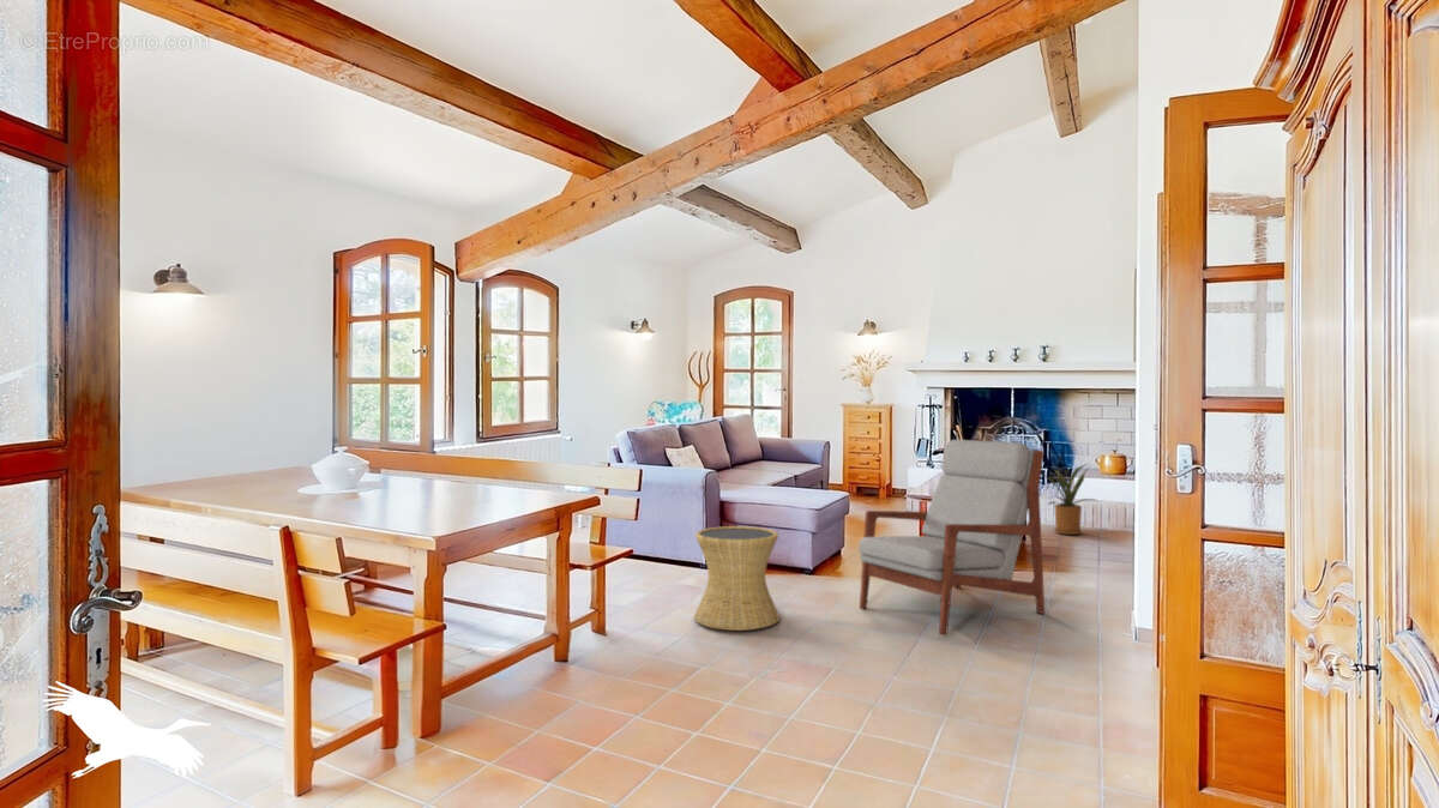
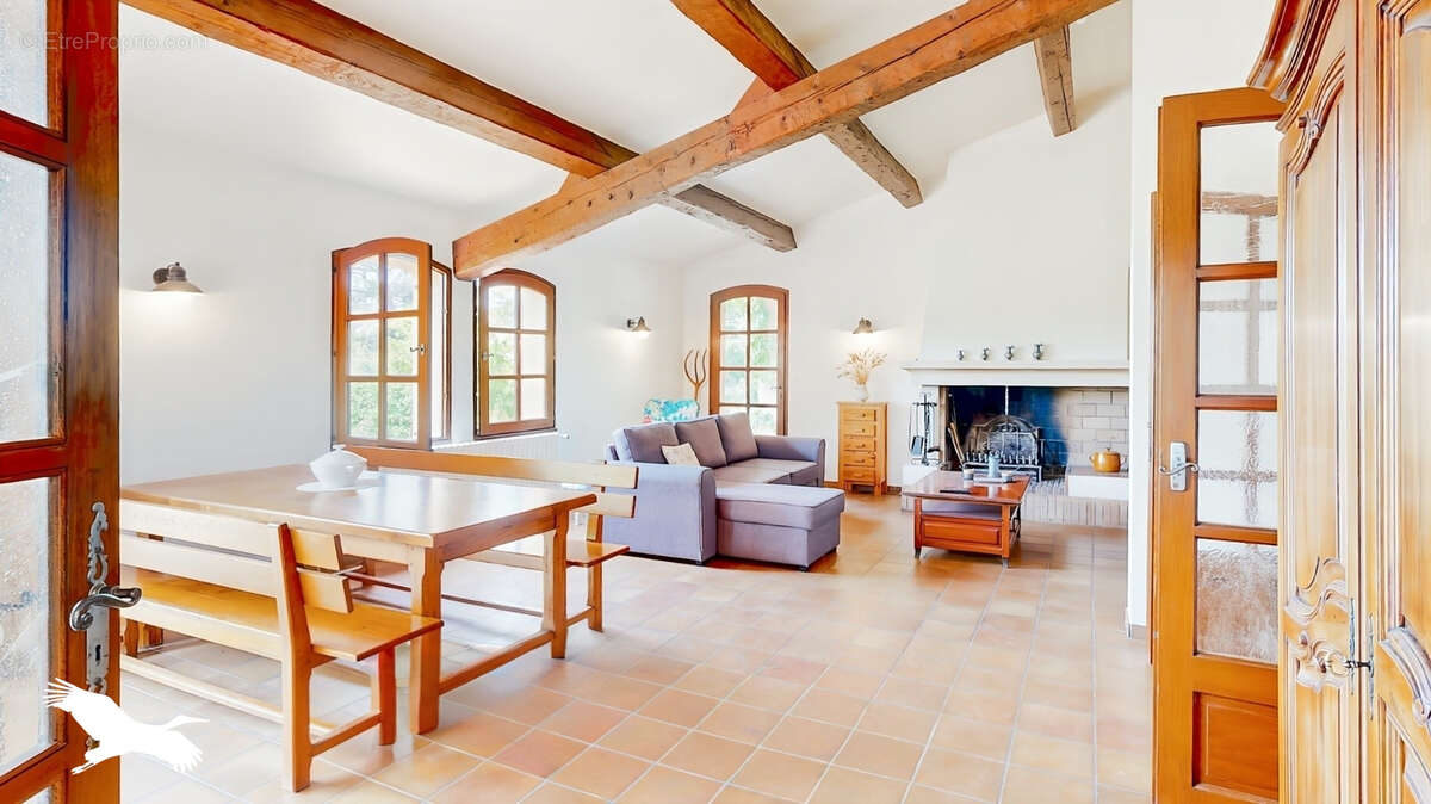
- house plant [1041,463,1100,536]
- side table [693,525,781,632]
- armchair [857,439,1046,638]
